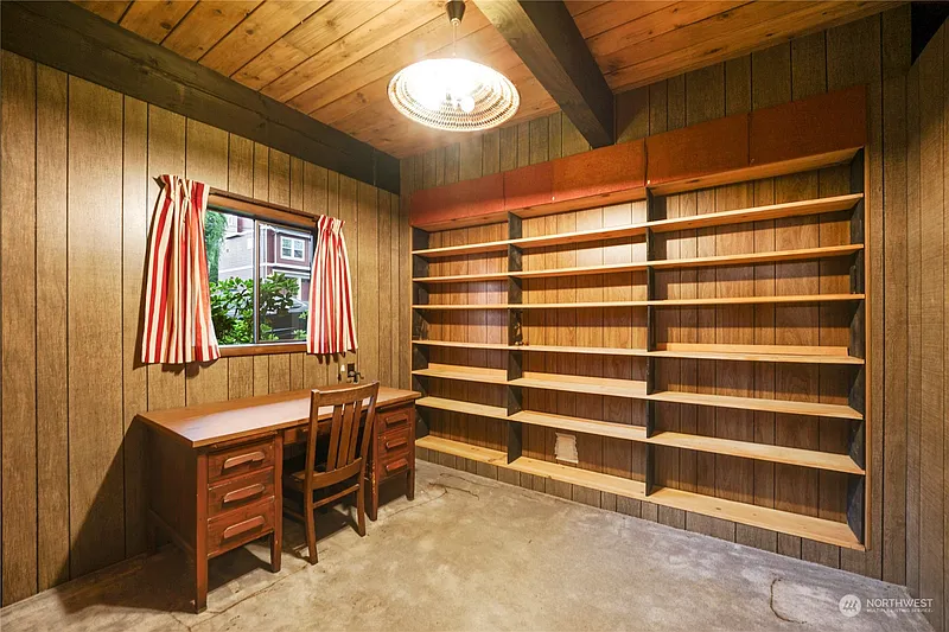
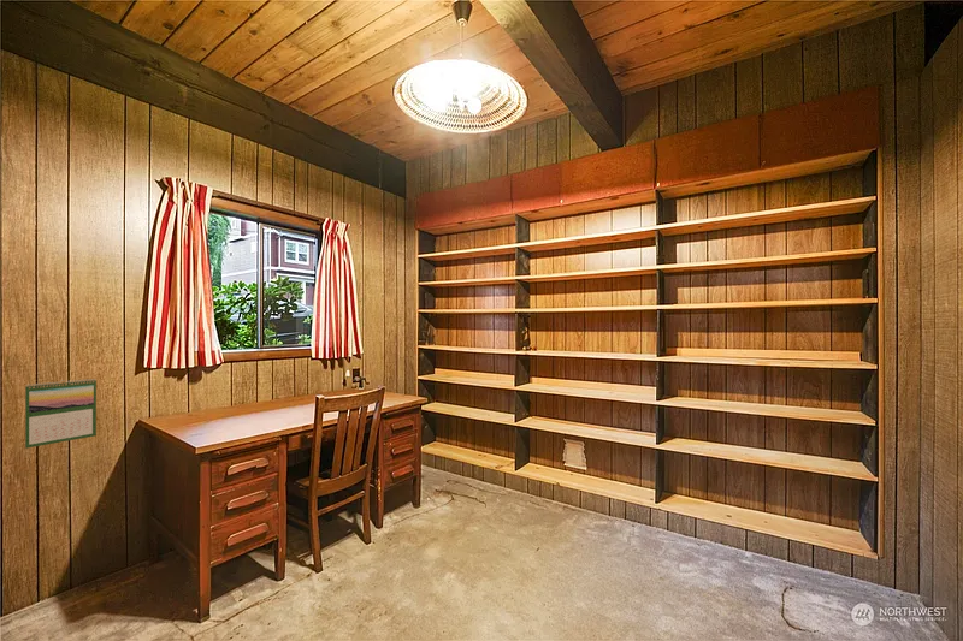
+ calendar [24,378,98,450]
